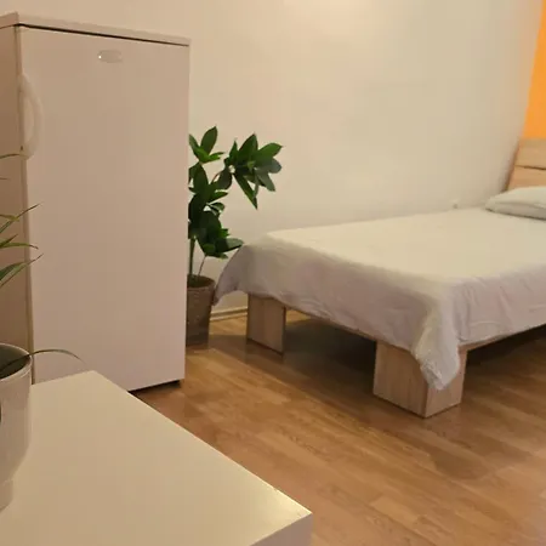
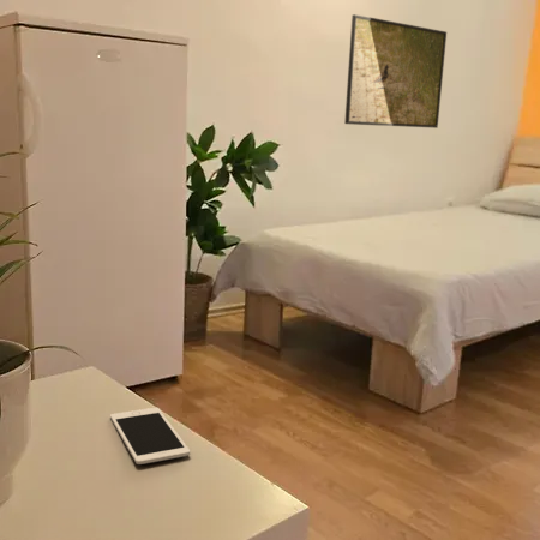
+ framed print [343,13,448,130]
+ cell phone [109,407,191,466]
